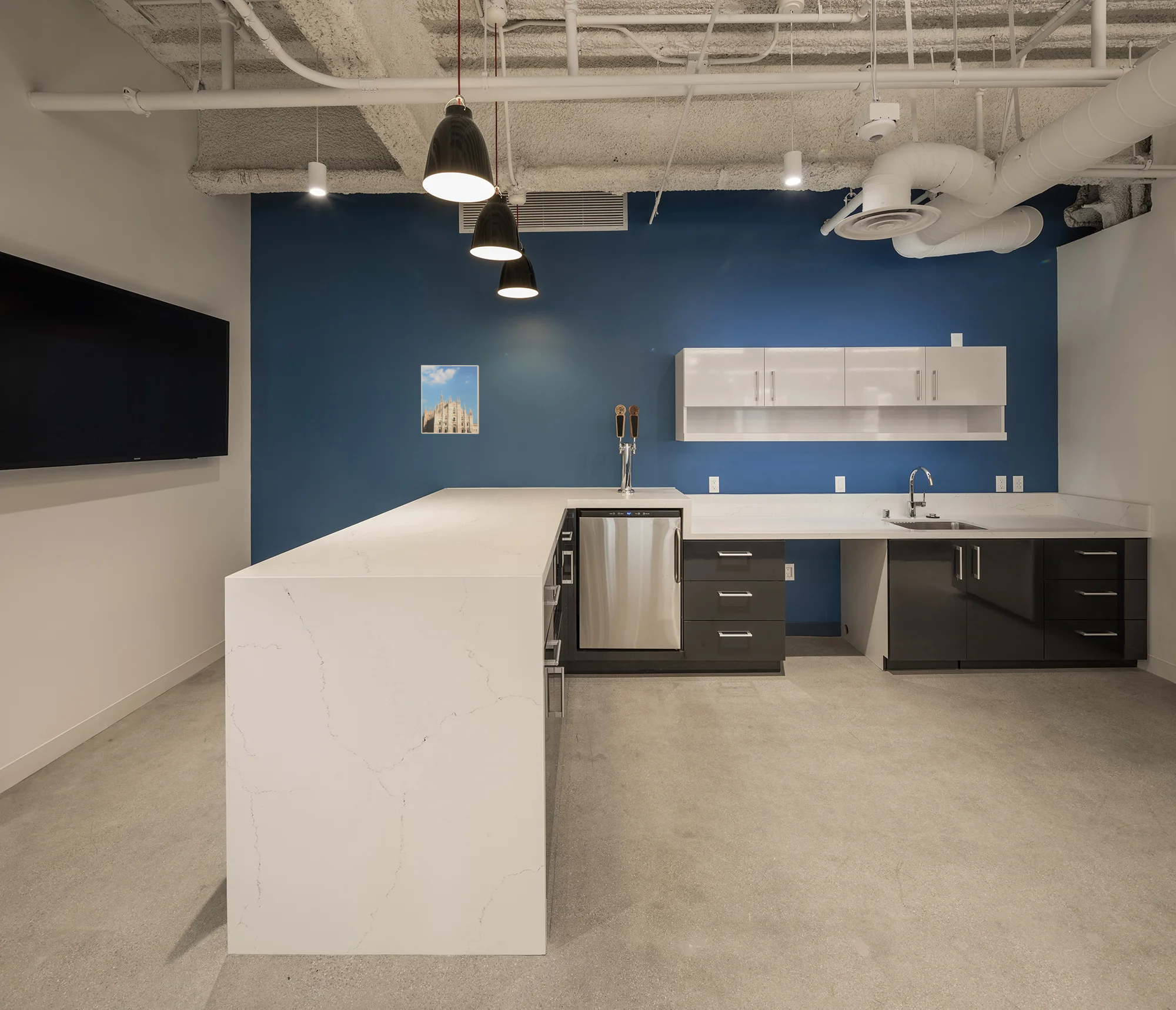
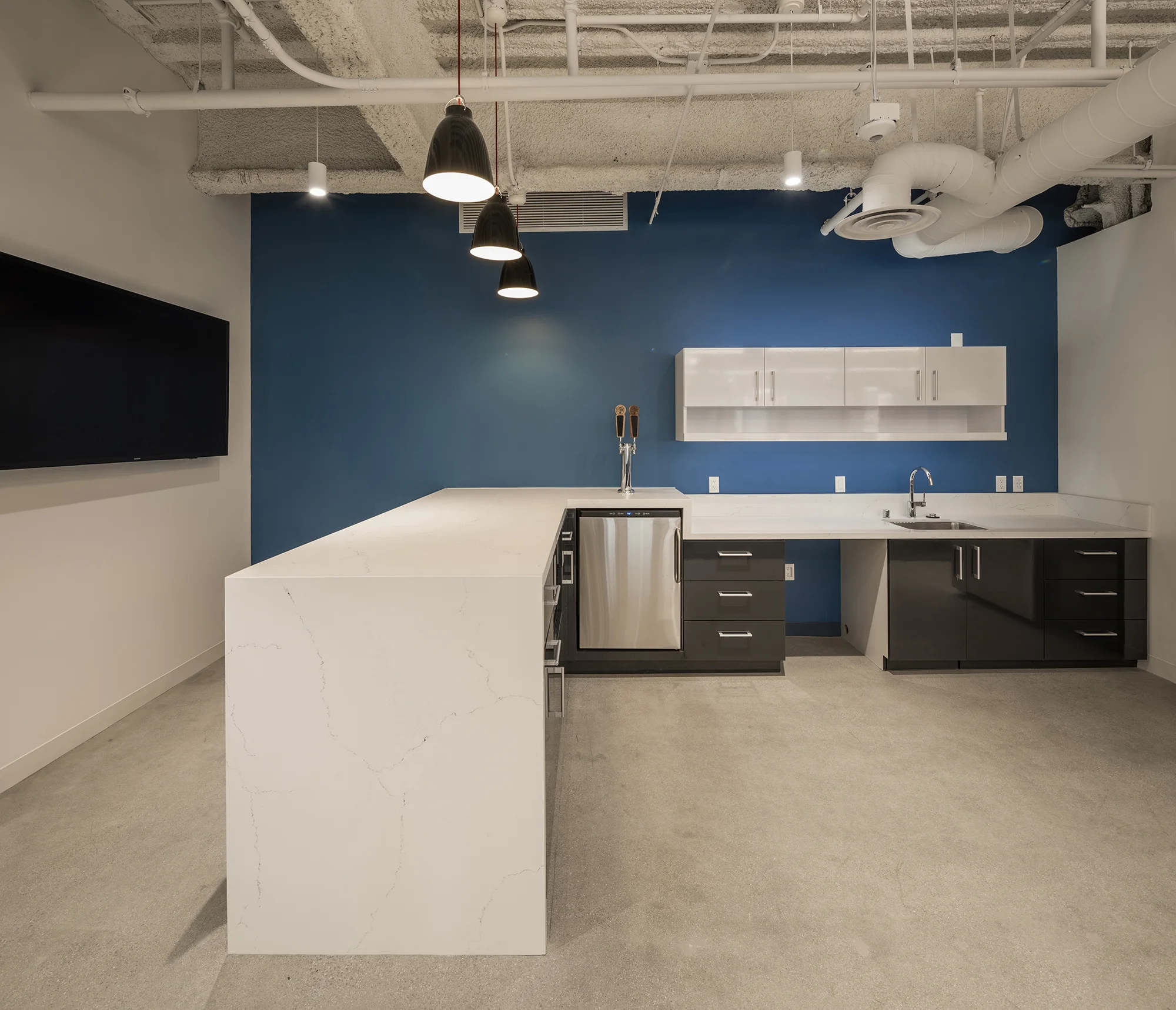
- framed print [420,364,480,434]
